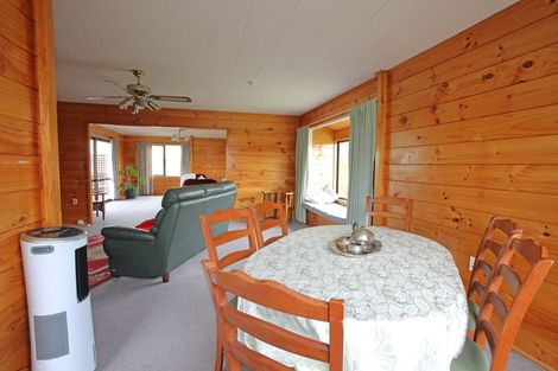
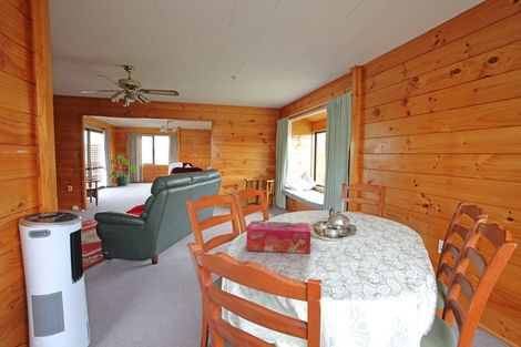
+ tissue box [245,220,311,255]
